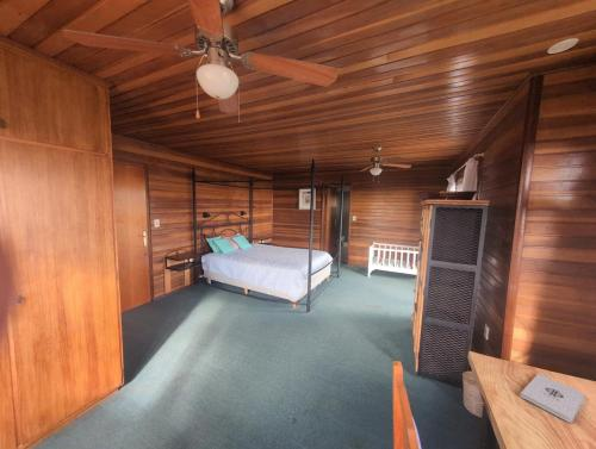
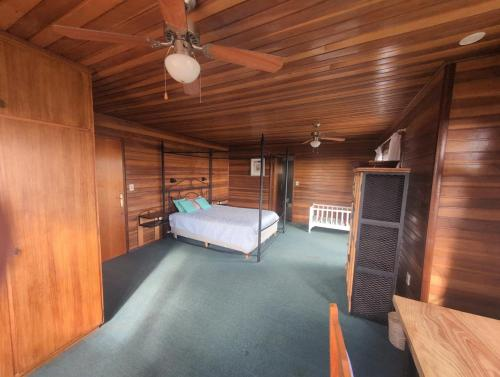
- notepad [520,372,585,424]
